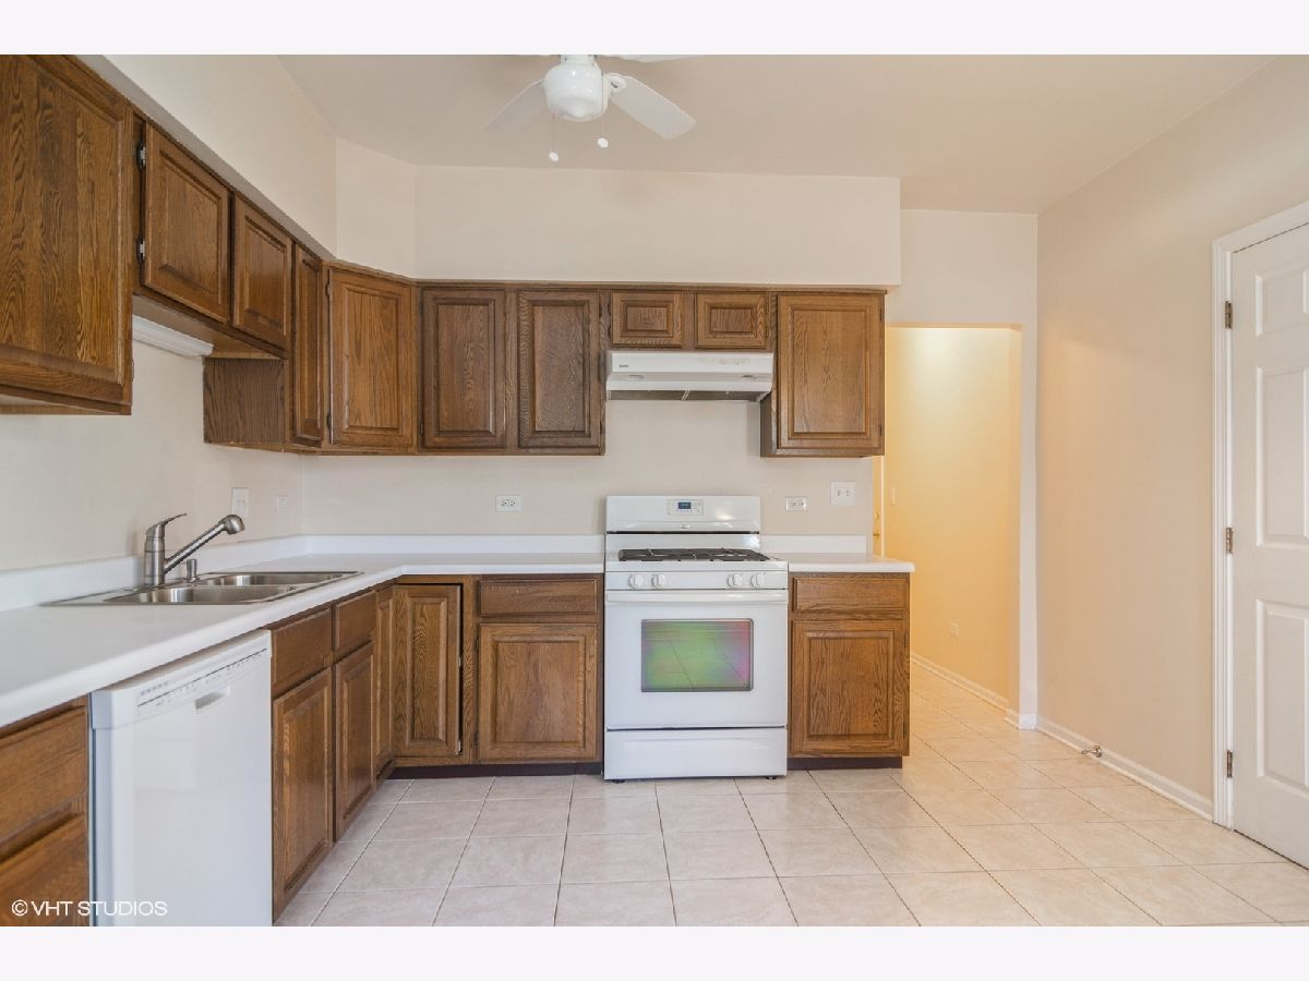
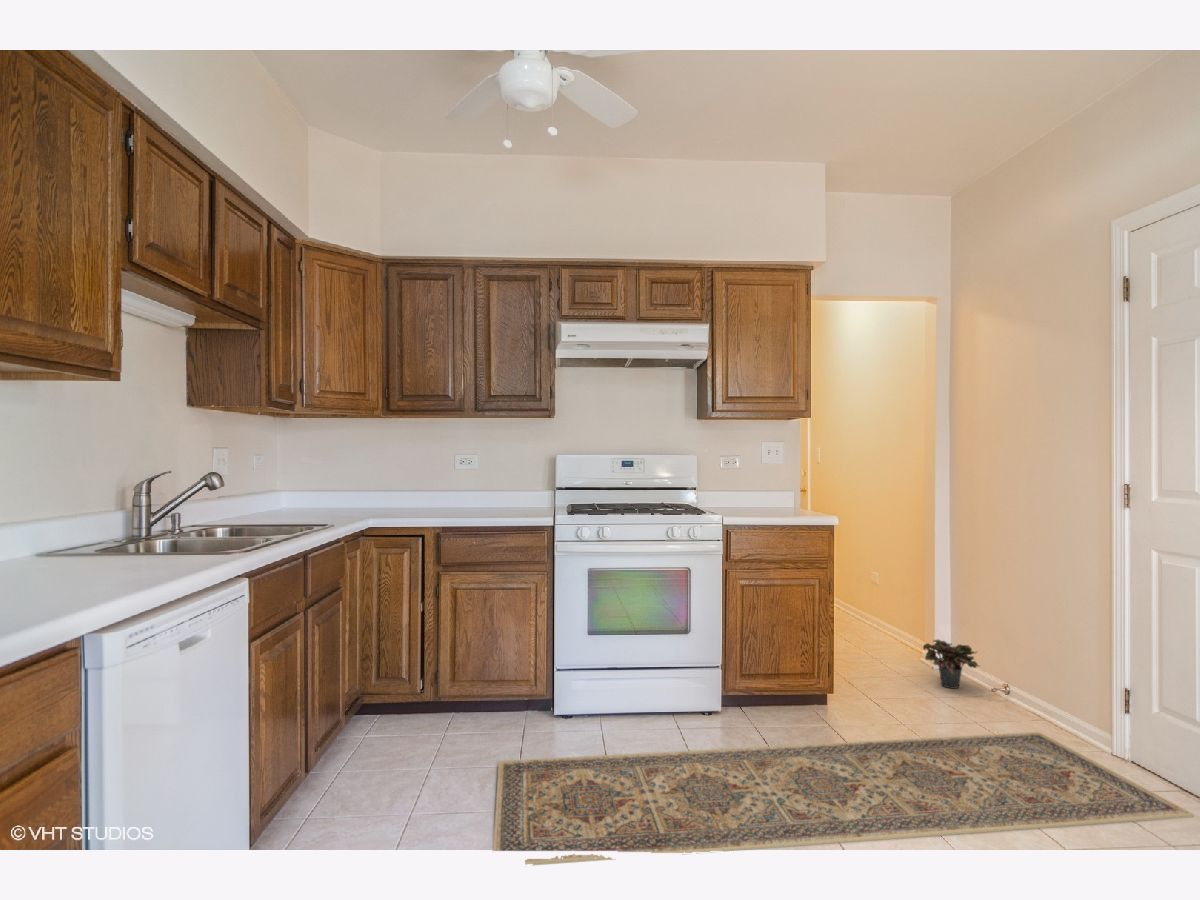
+ potted plant [922,638,980,690]
+ rug [492,731,1195,866]
